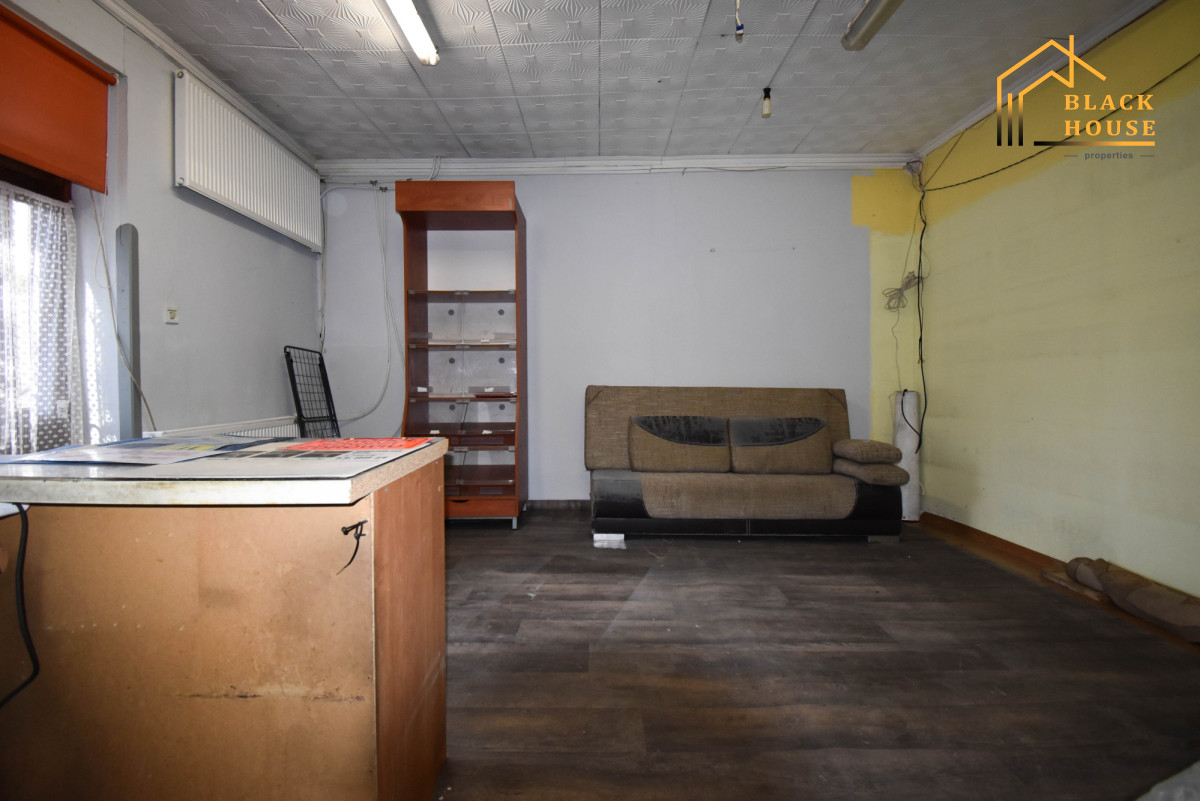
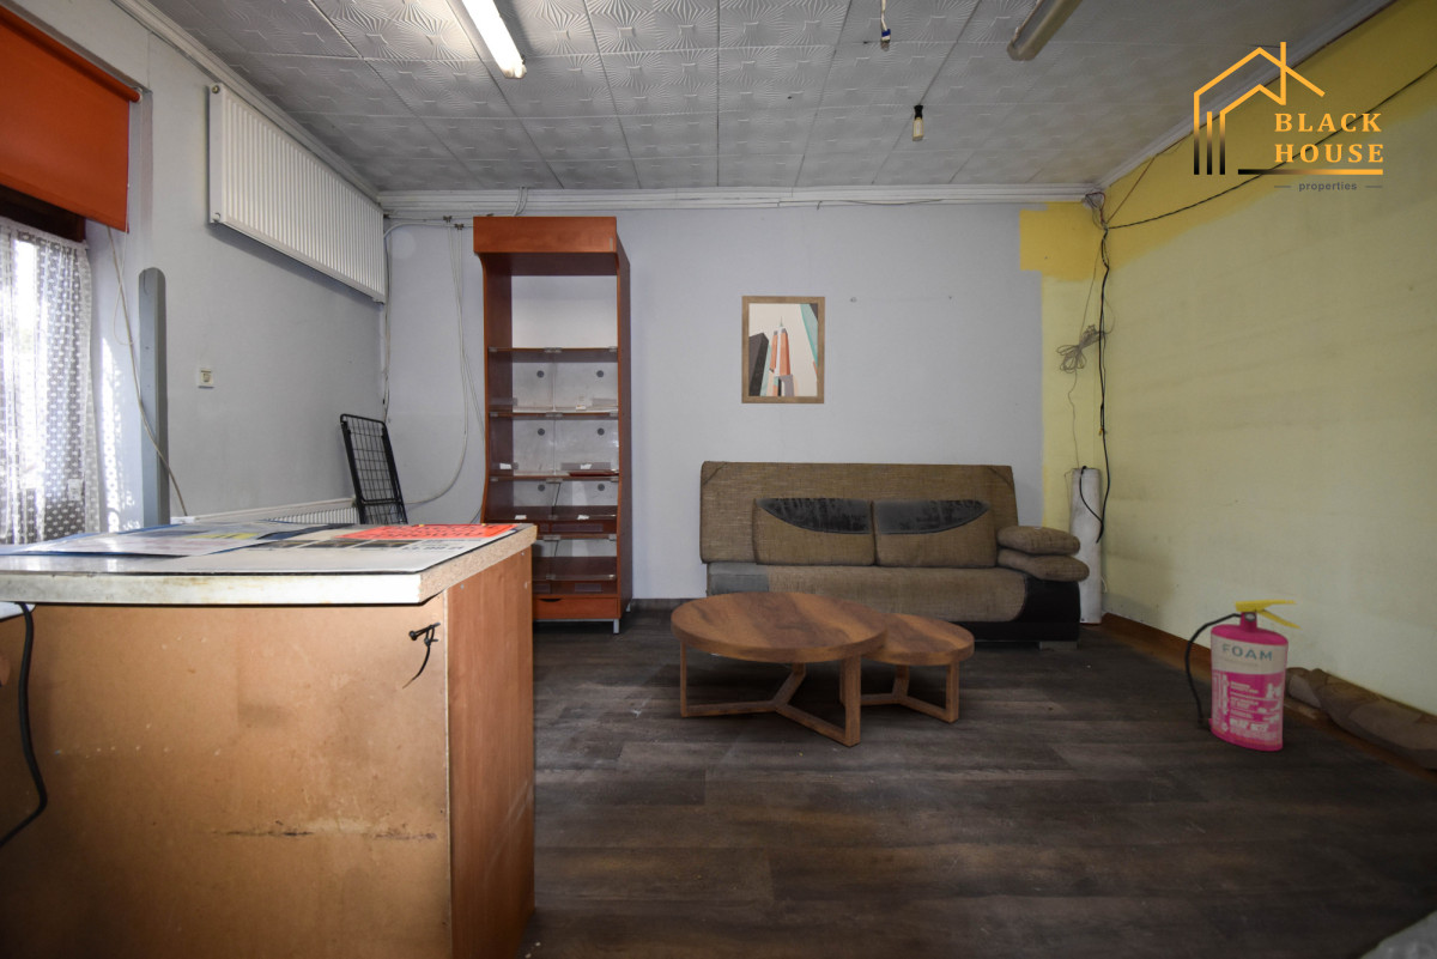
+ fire extinguisher [1183,599,1303,752]
+ wall art [740,295,826,405]
+ coffee table [671,590,975,748]
